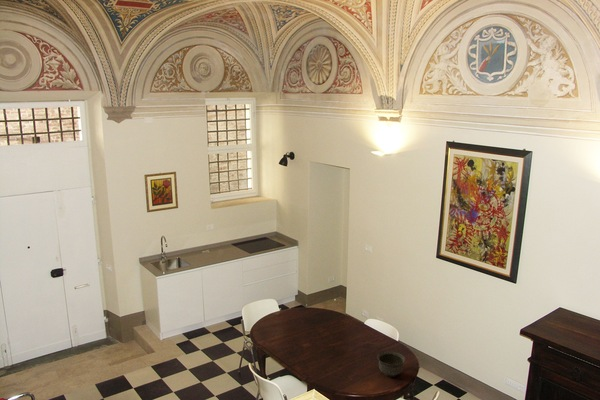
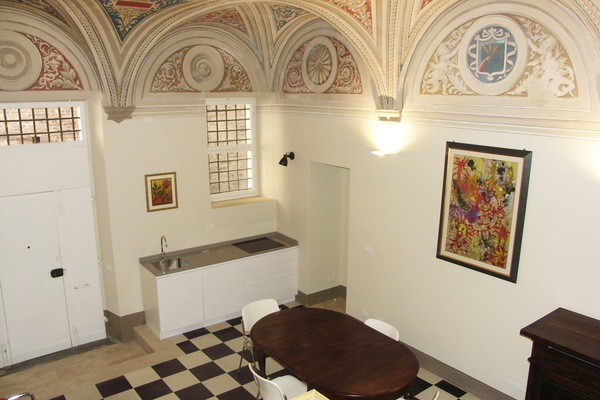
- bowl [376,350,406,378]
